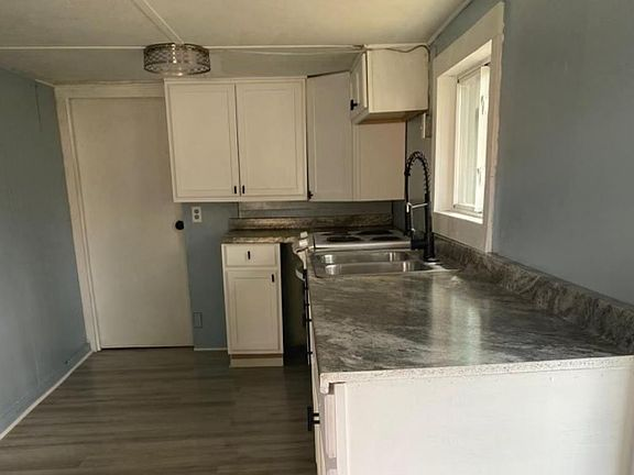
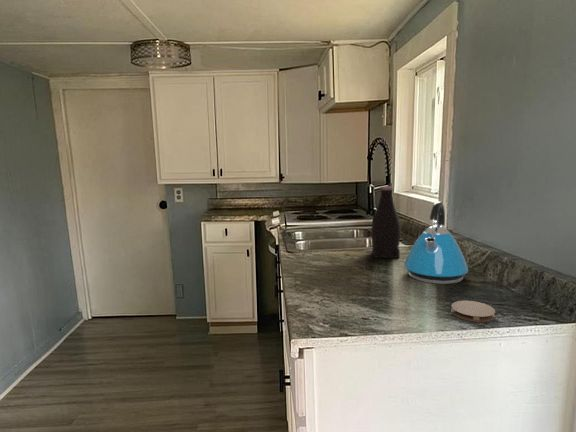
+ kettle [403,200,469,285]
+ bottle [370,186,402,259]
+ coaster [450,300,496,323]
